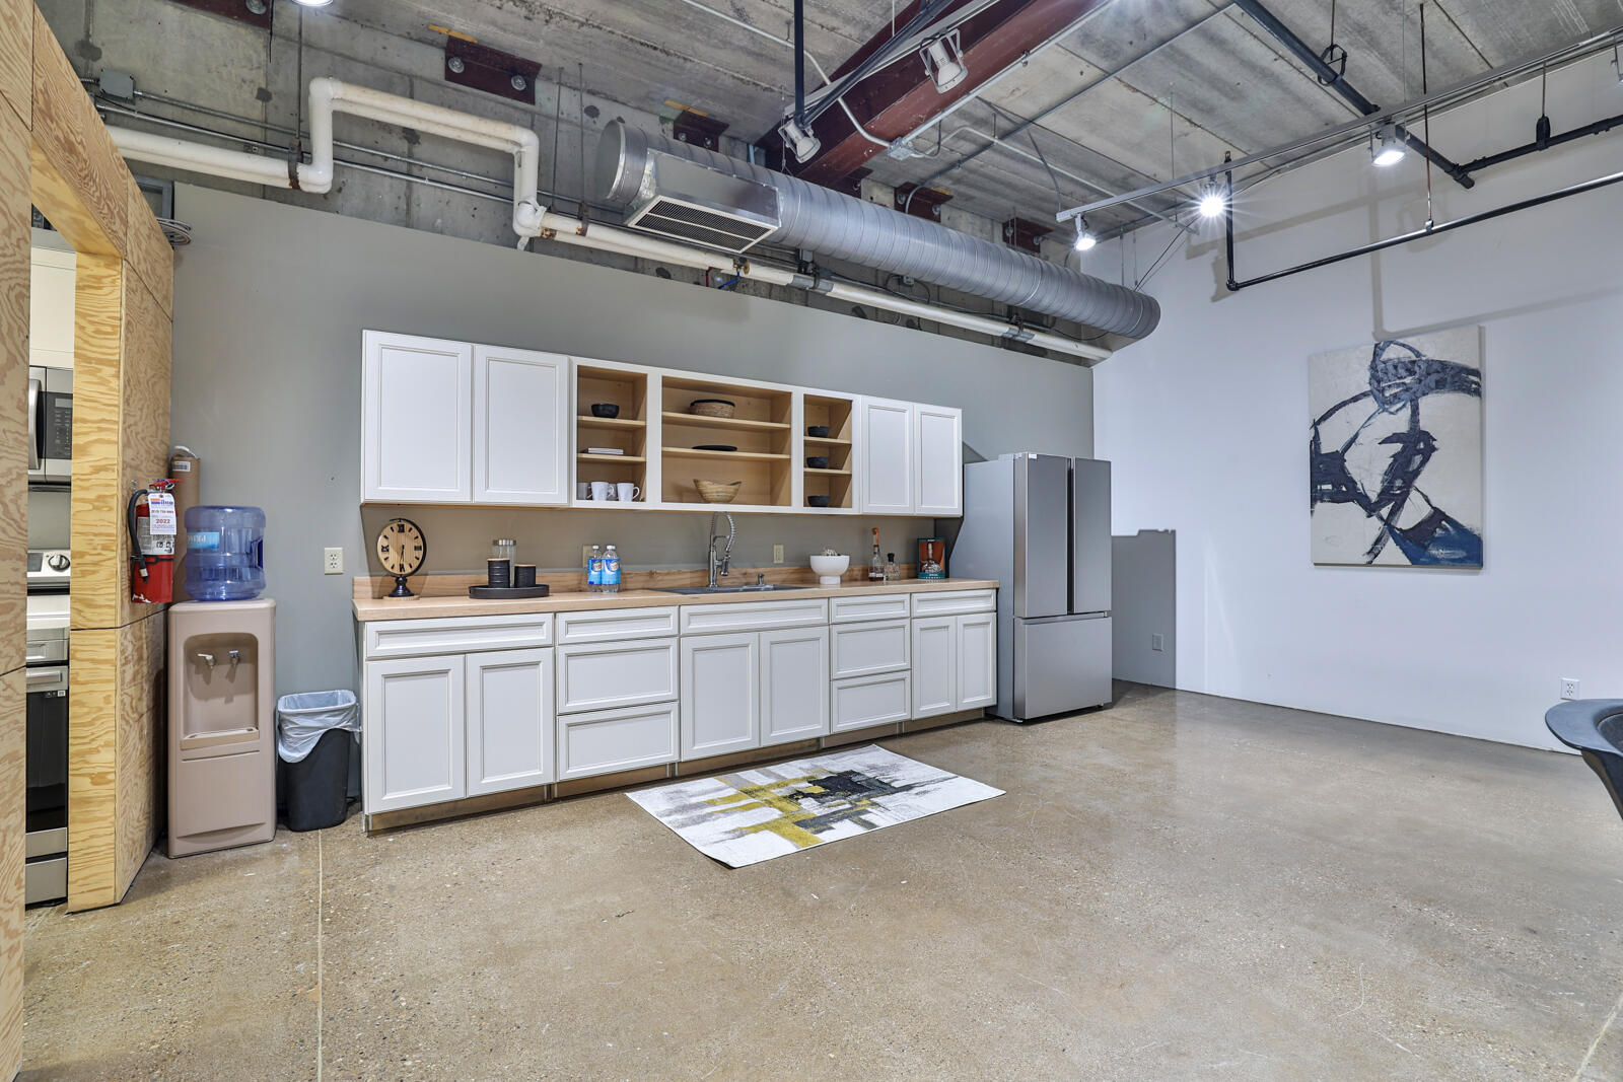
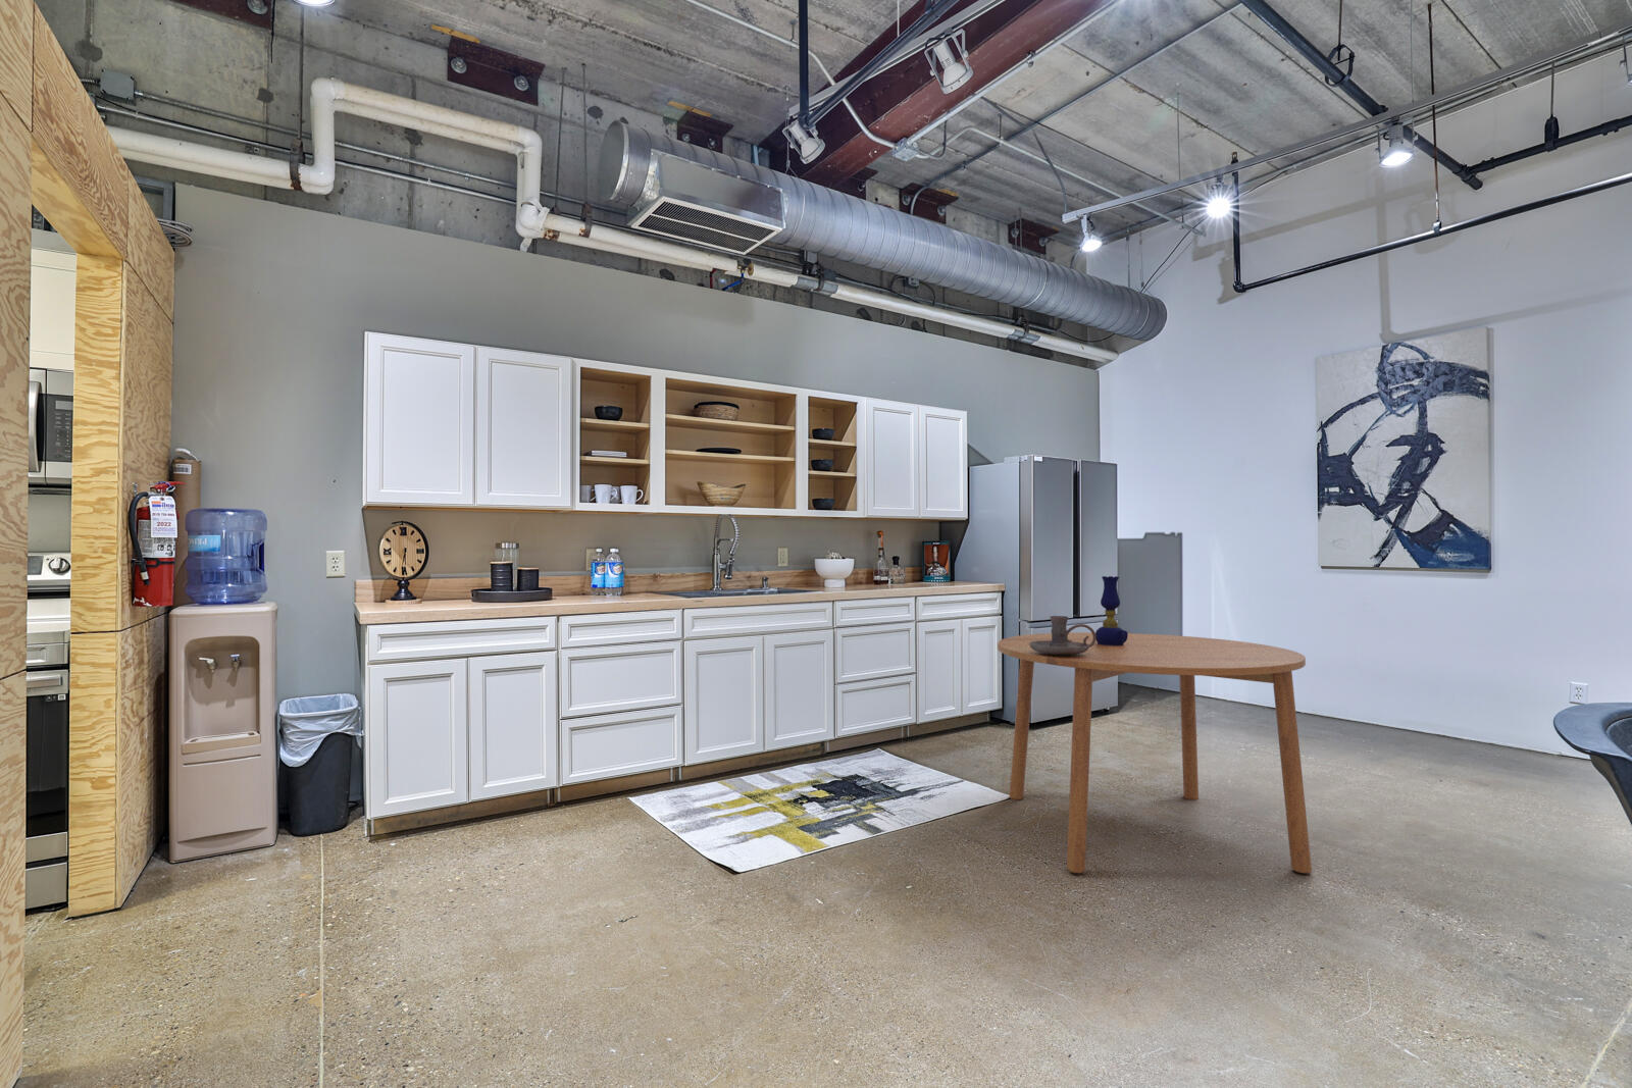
+ dining table [997,631,1313,874]
+ oil lamp [1094,576,1128,646]
+ candle holder [1030,614,1095,656]
